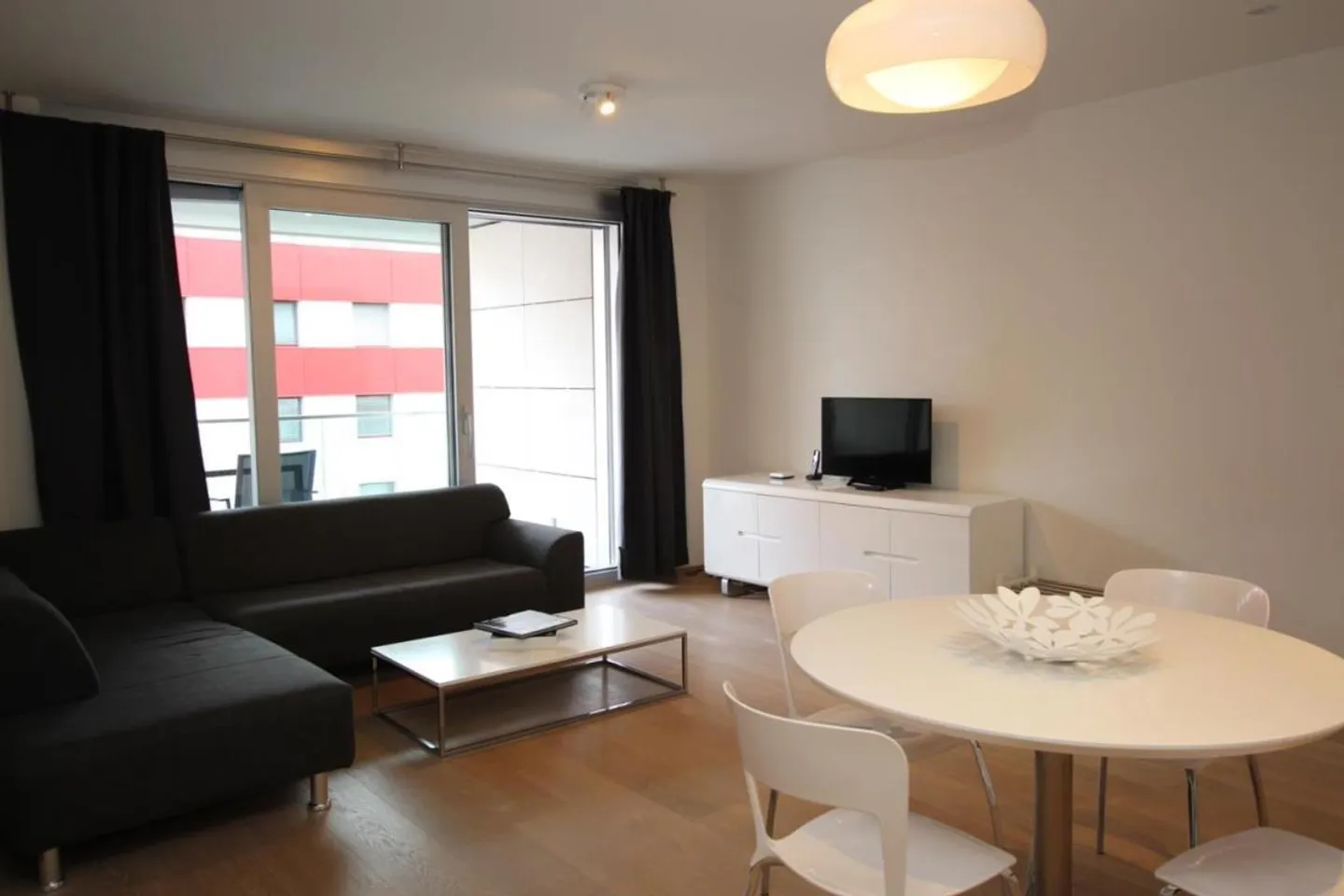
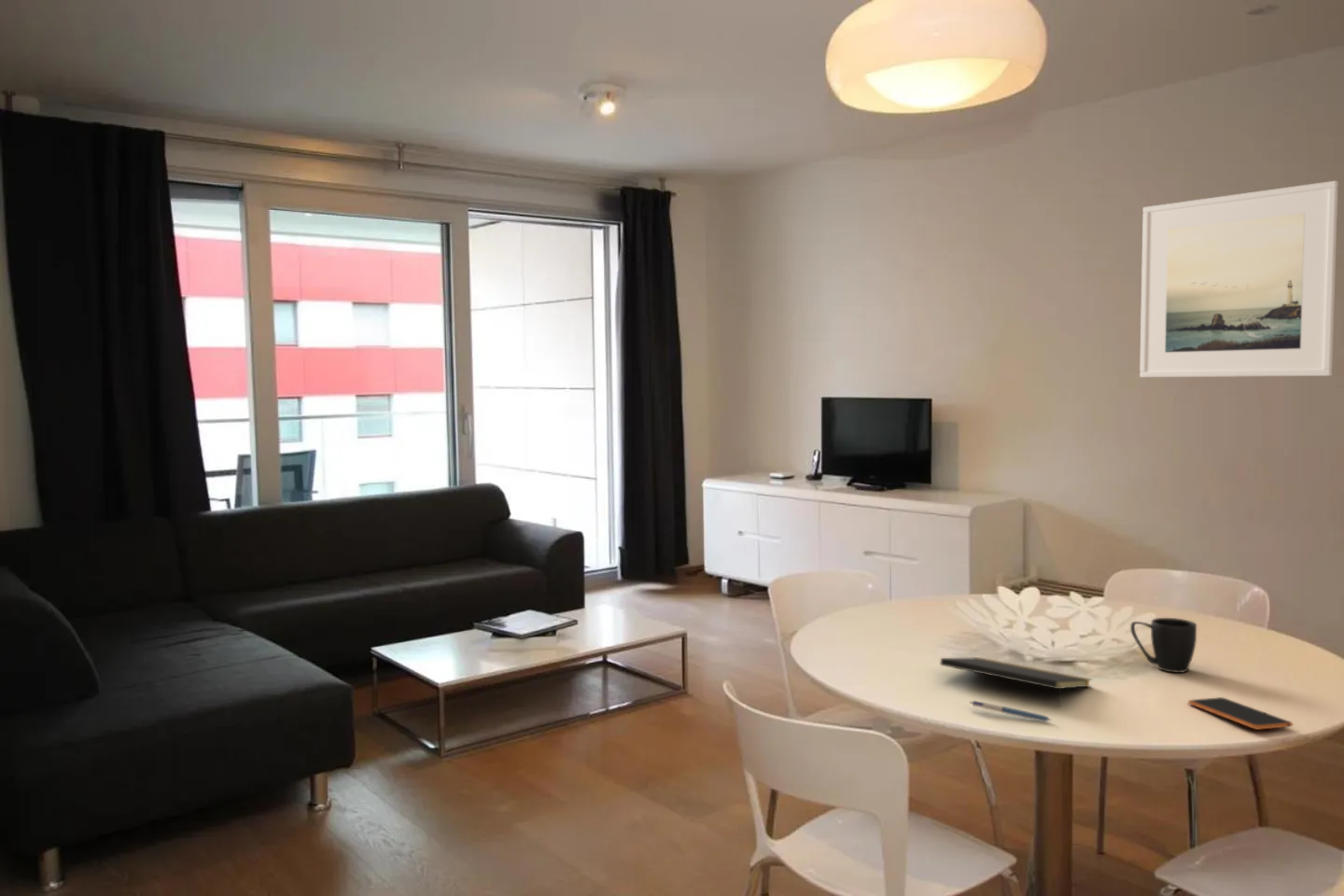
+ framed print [1139,180,1339,378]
+ smartphone [1187,696,1294,731]
+ pen [969,700,1052,721]
+ mug [1129,617,1197,674]
+ notepad [939,656,1093,707]
